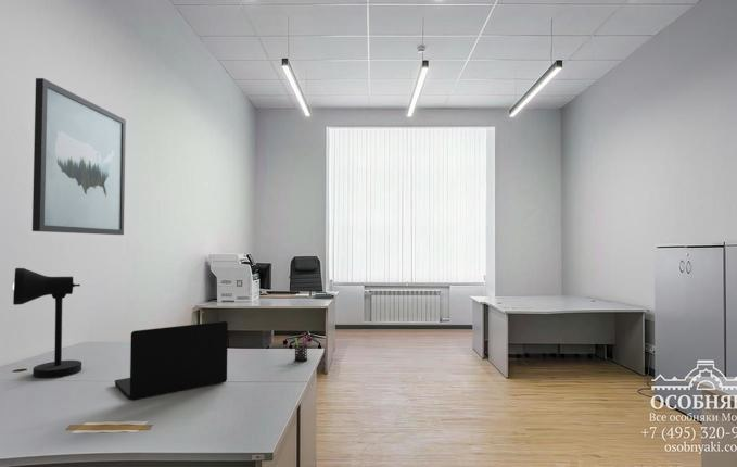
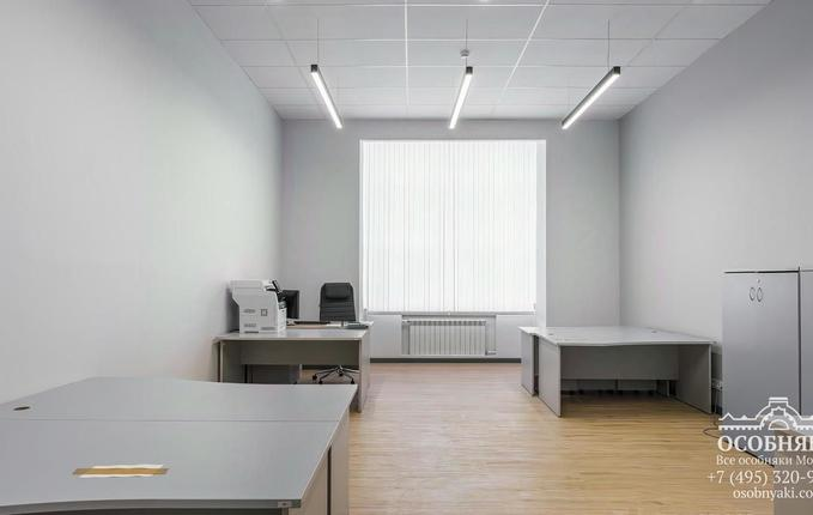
- desk lamp [12,267,82,379]
- laptop [114,320,229,401]
- wall art [31,77,127,236]
- pen holder [292,331,312,363]
